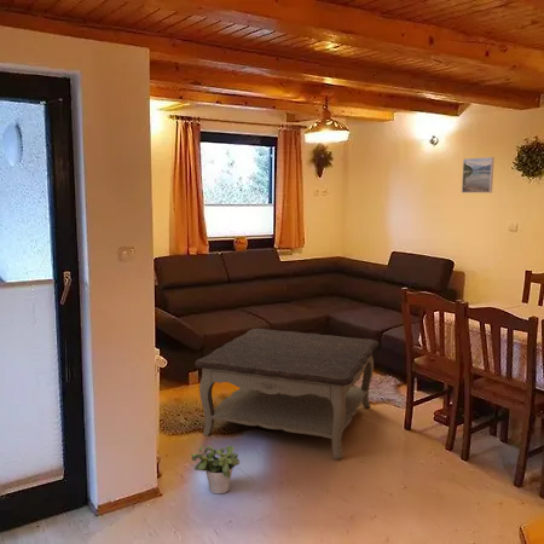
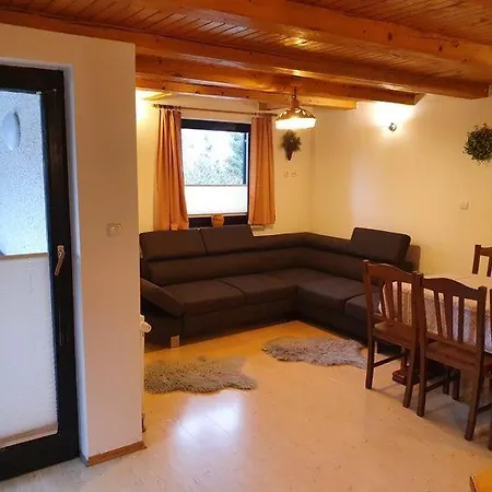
- coffee table [193,328,380,459]
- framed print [461,156,496,193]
- potted plant [190,445,241,496]
